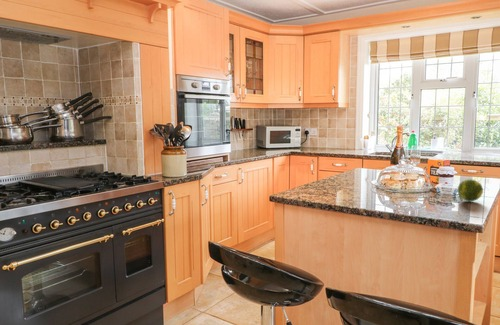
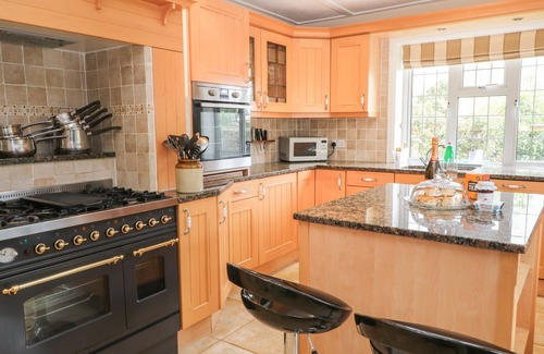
- fruit [457,178,484,202]
